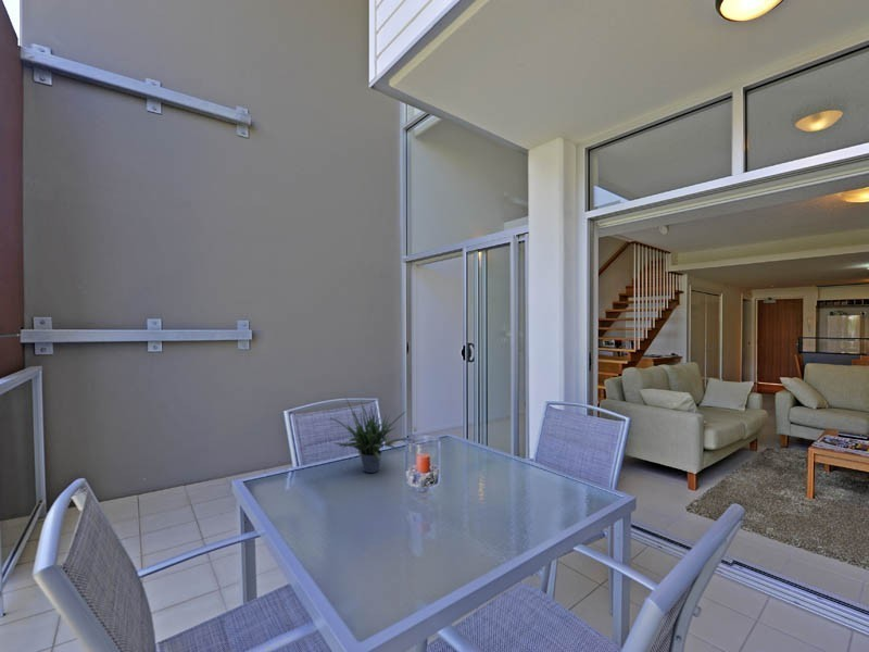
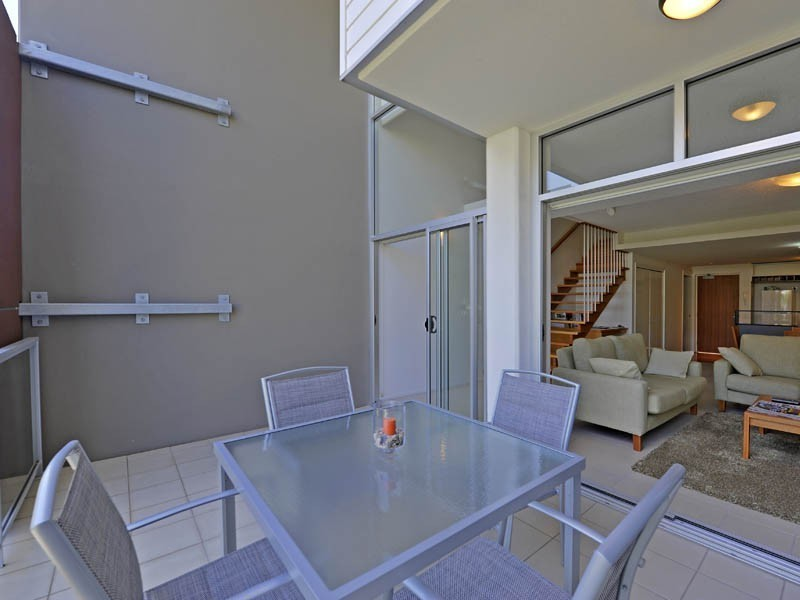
- potted plant [328,393,414,474]
